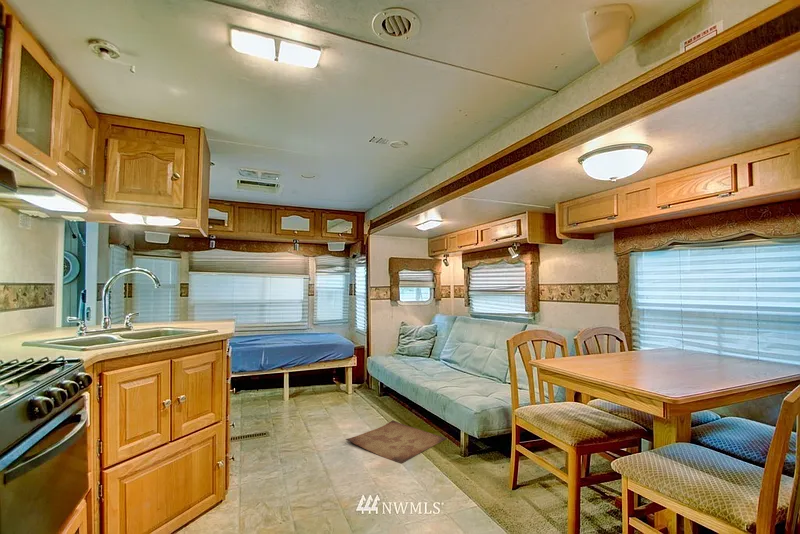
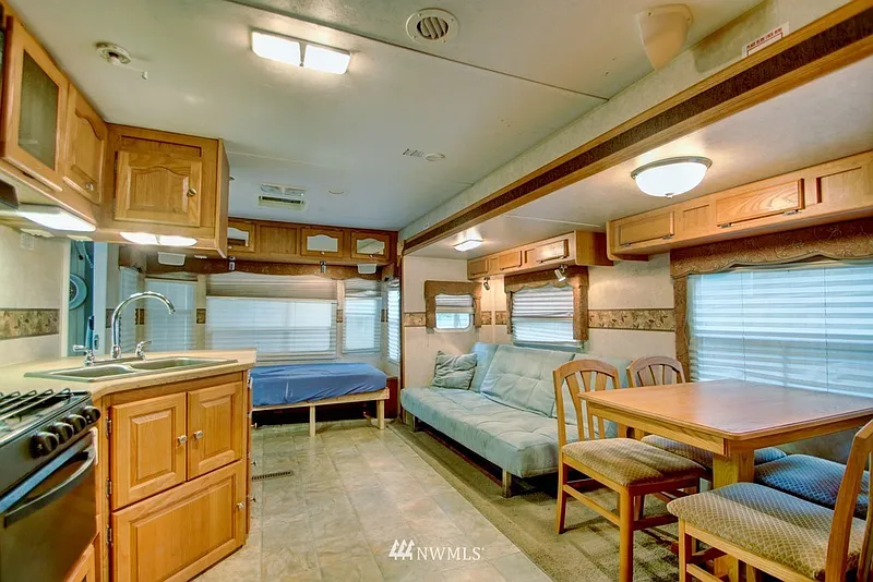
- rug [345,419,447,465]
